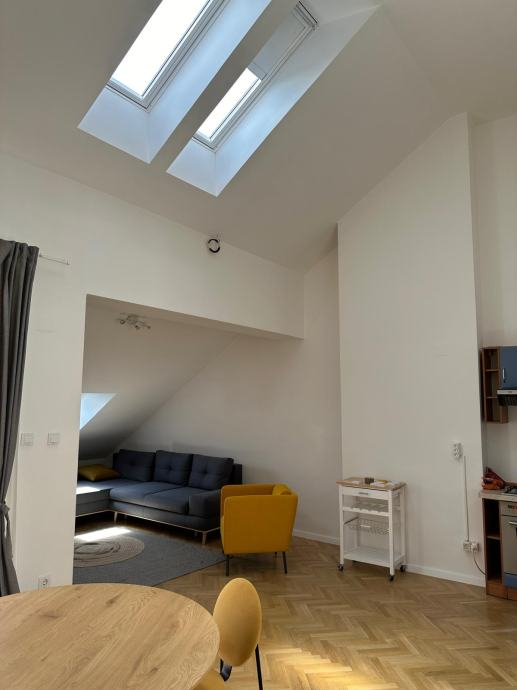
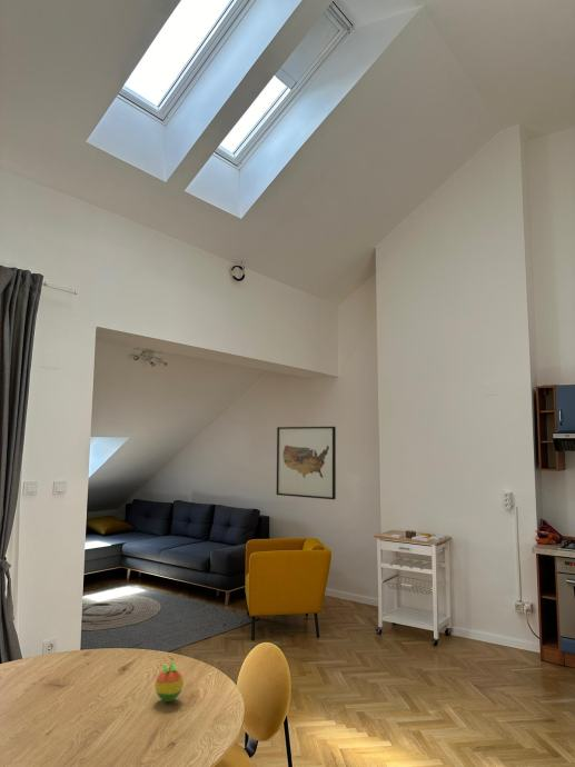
+ fruit [153,663,185,703]
+ wall art [276,426,337,500]
